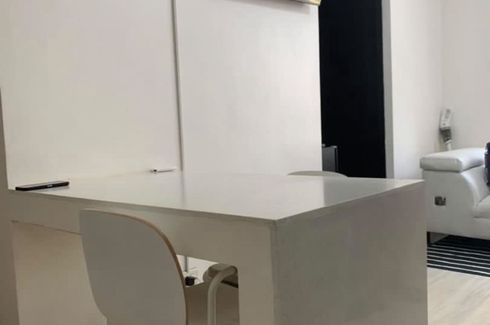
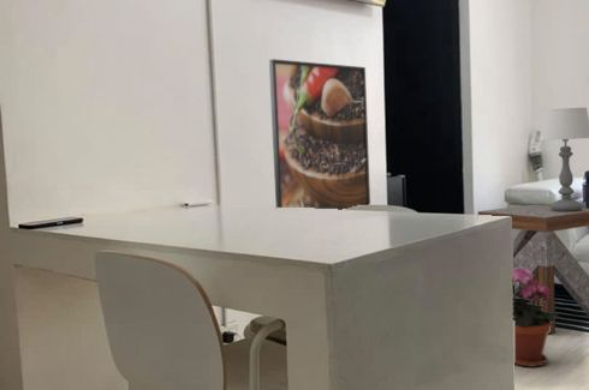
+ potted plant [512,268,560,368]
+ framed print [268,58,371,211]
+ side table [477,204,589,336]
+ table lamp [539,107,589,211]
